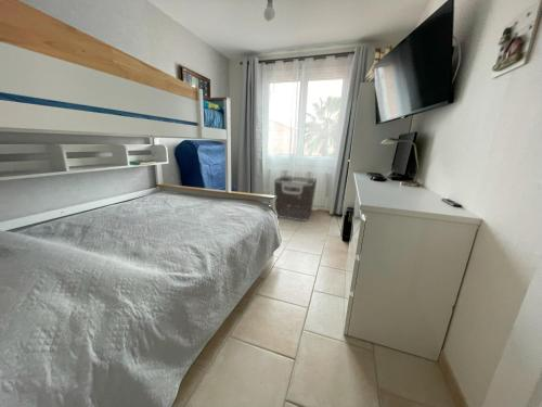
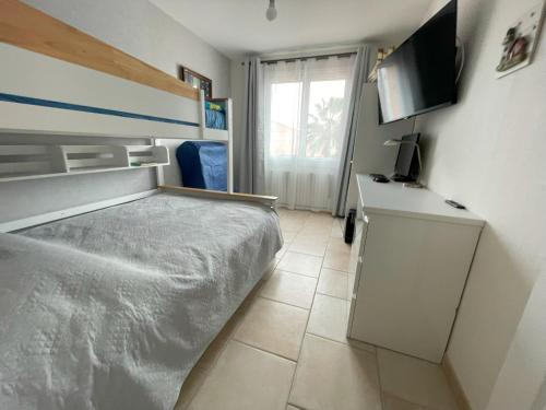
- clothes hamper [273,175,318,222]
